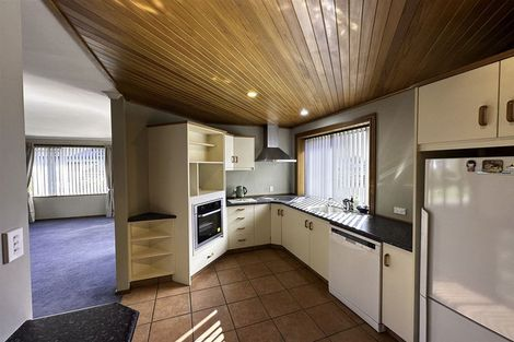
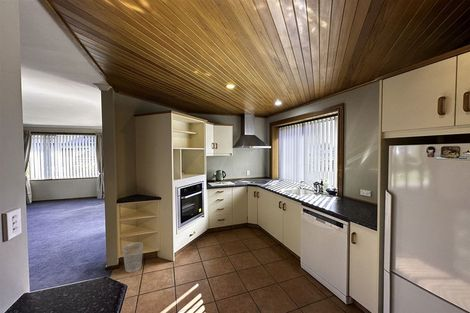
+ wastebasket [122,241,144,273]
